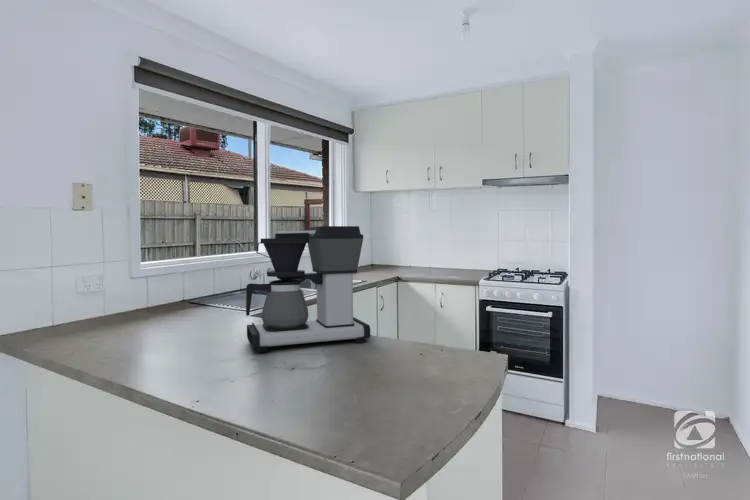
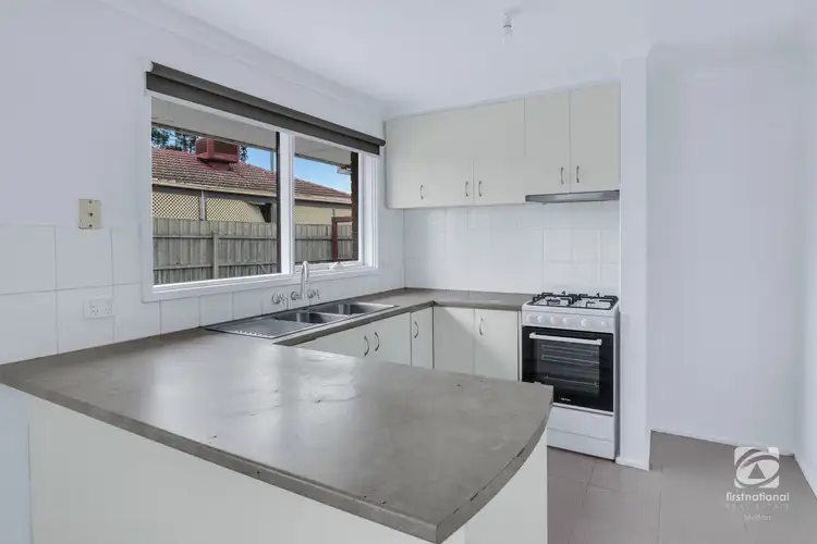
- coffee maker [245,225,371,353]
